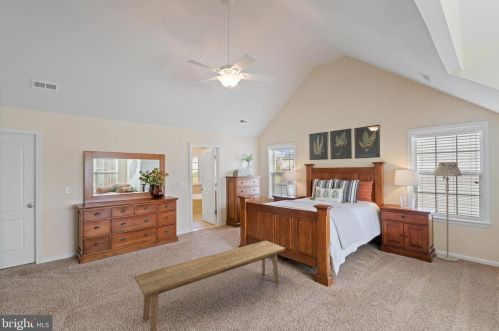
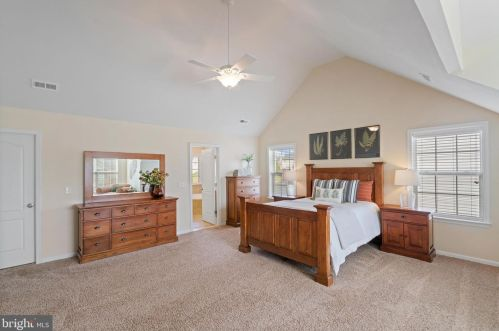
- floor lamp [432,161,463,263]
- bench [133,240,286,331]
